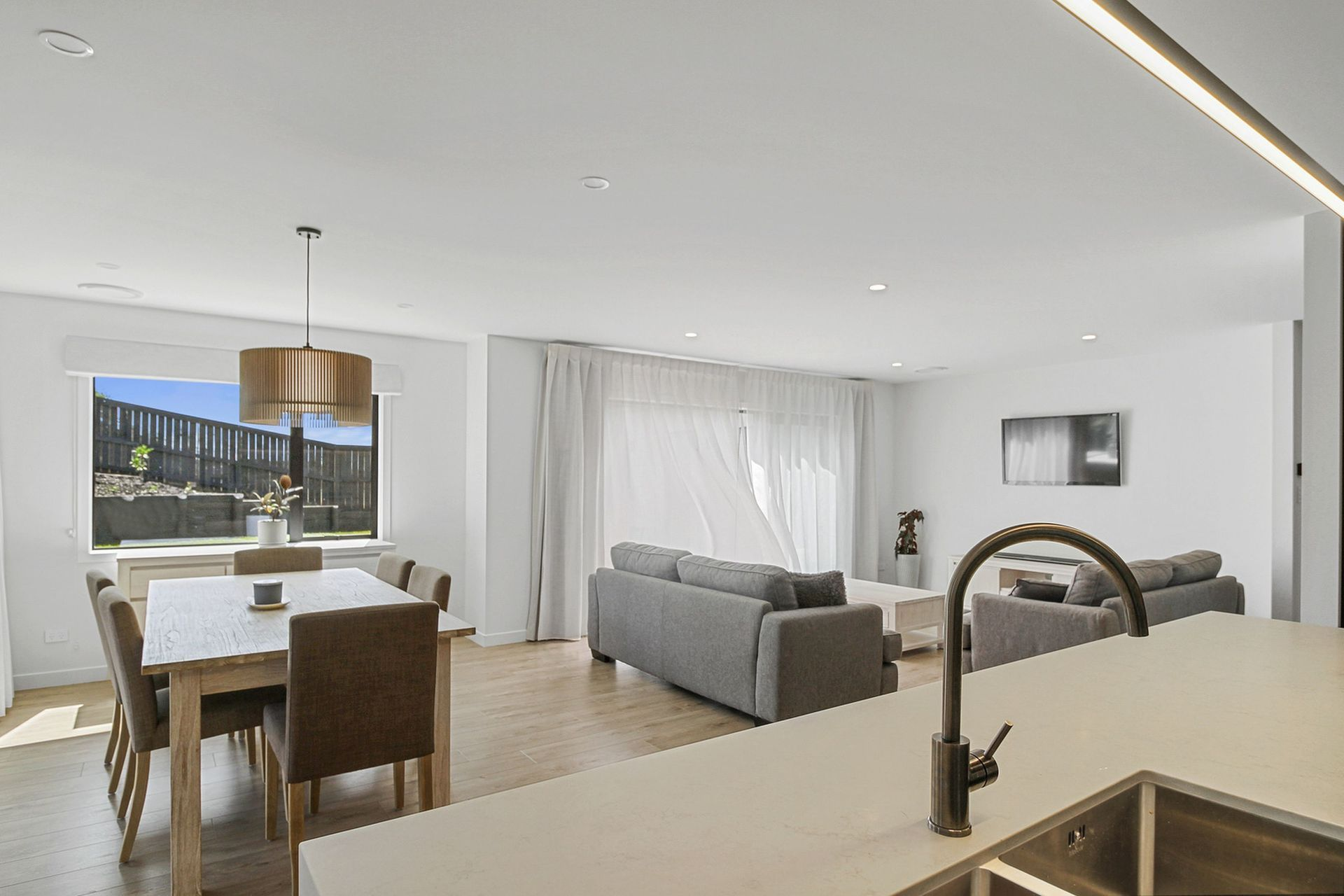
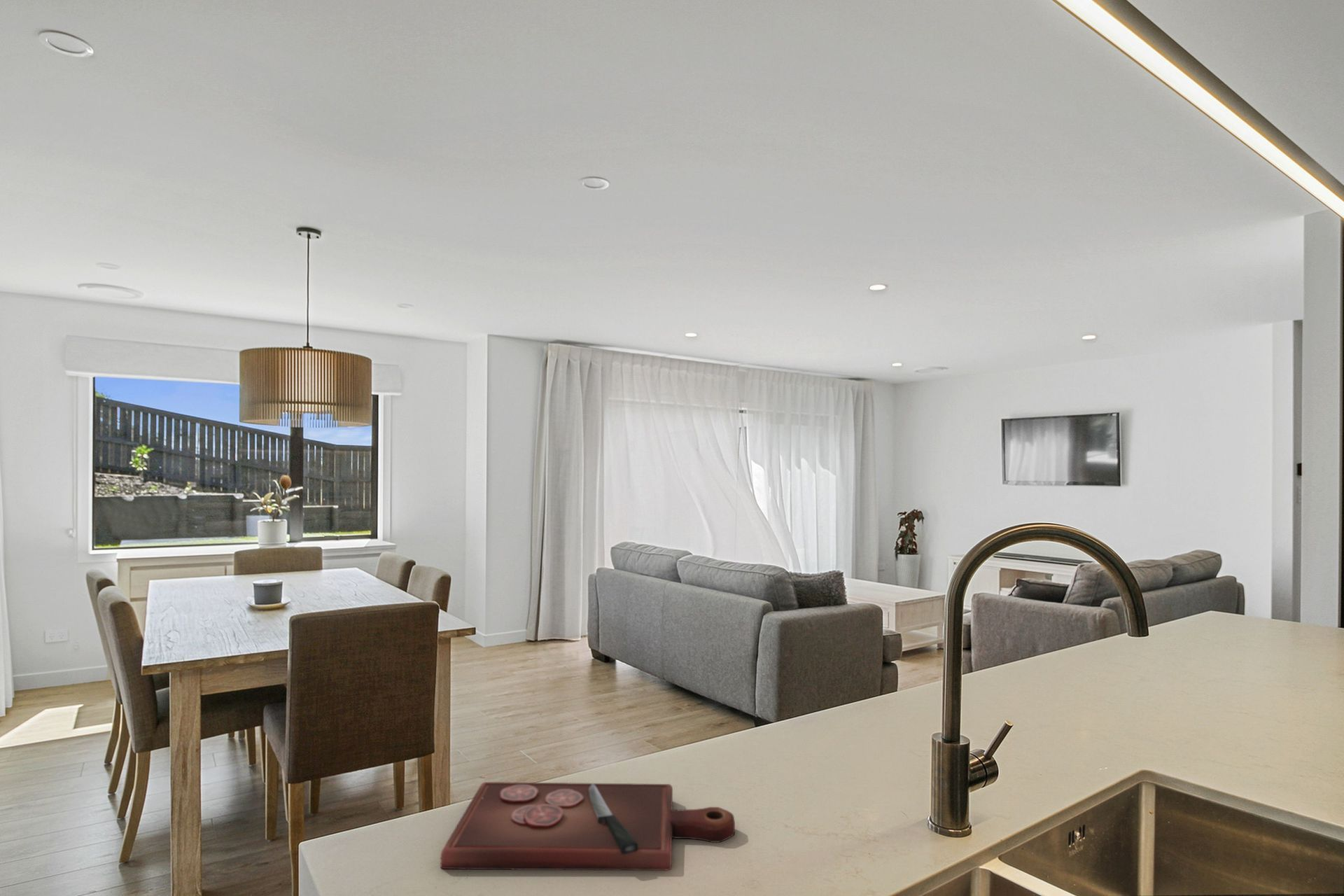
+ cutting board [440,781,736,871]
